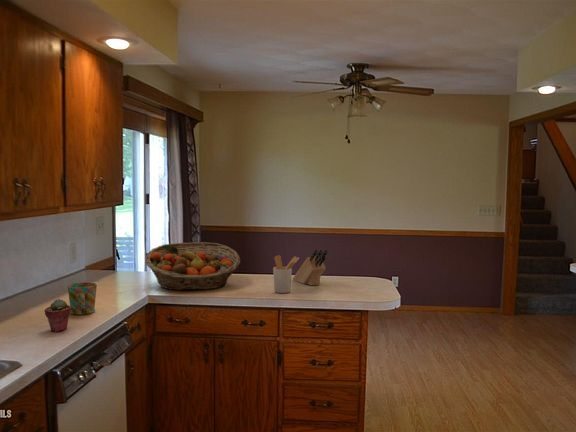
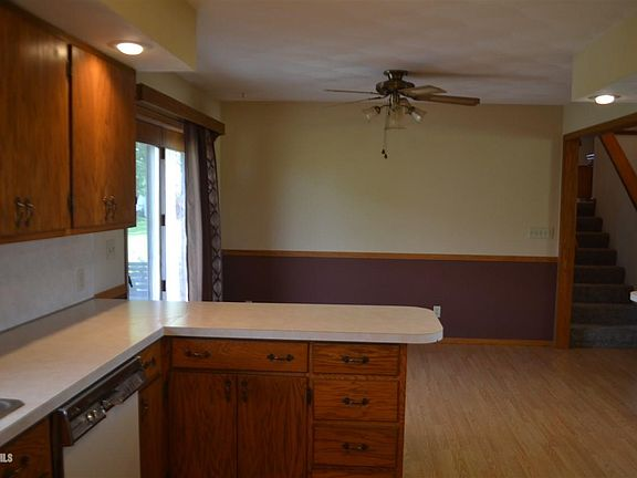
- mug [67,282,98,316]
- potted succulent [43,298,71,333]
- knife block [292,248,329,286]
- fruit basket [145,241,241,291]
- utensil holder [272,254,300,294]
